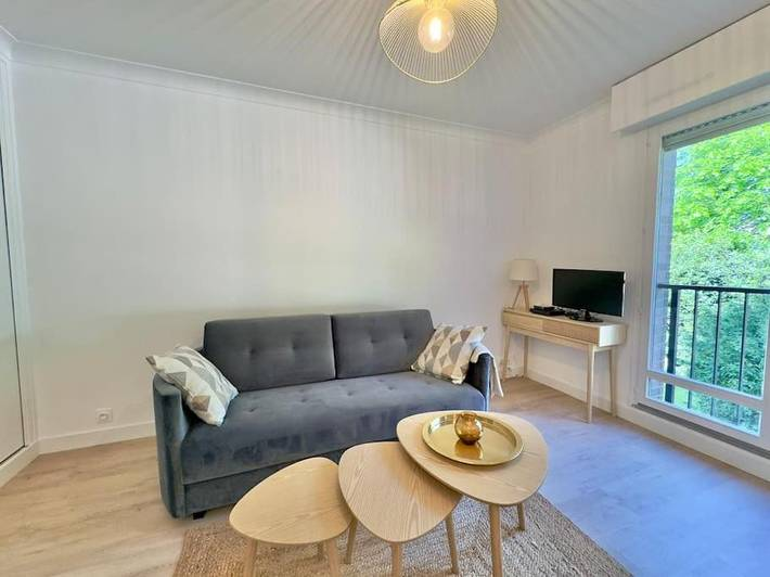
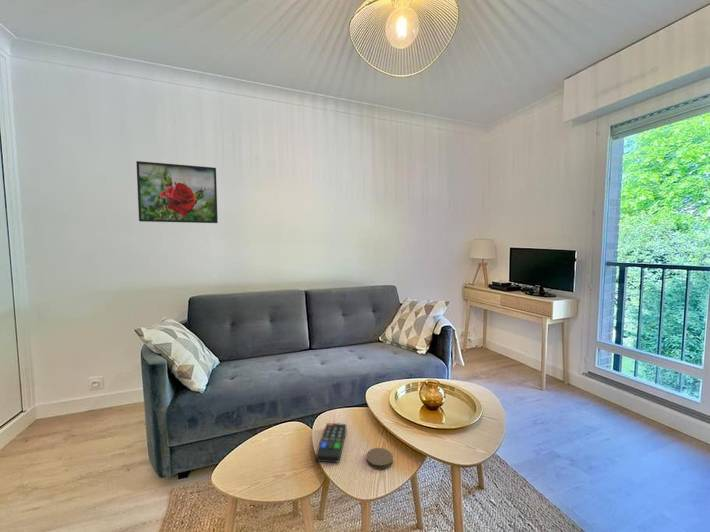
+ coaster [365,447,394,470]
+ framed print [135,160,219,224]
+ remote control [315,422,347,463]
